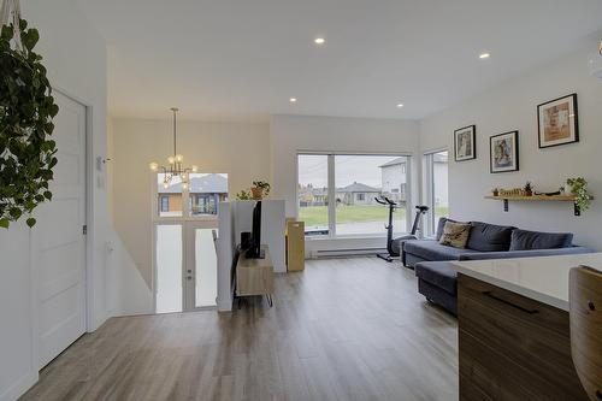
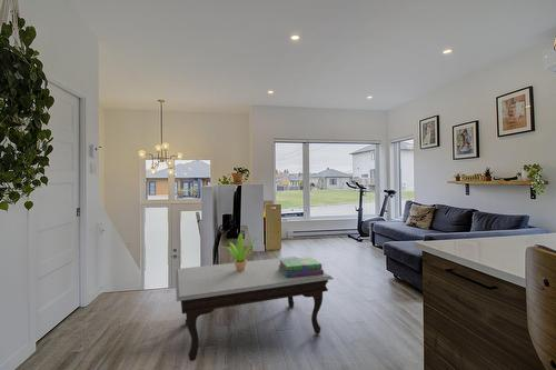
+ stack of books [278,257,325,278]
+ coffee table [175,256,335,362]
+ potted plant [226,232,258,271]
